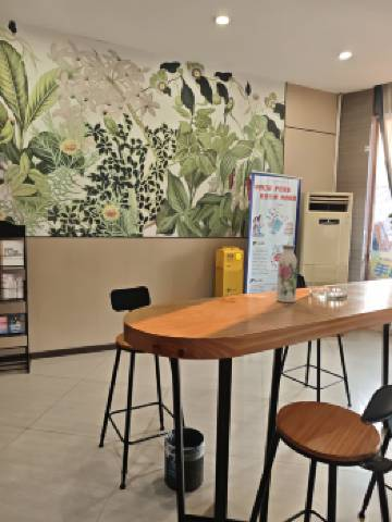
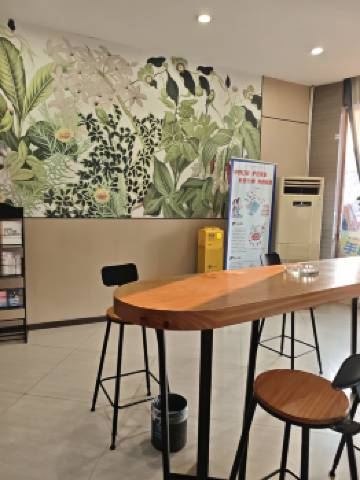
- water bottle [275,244,298,303]
